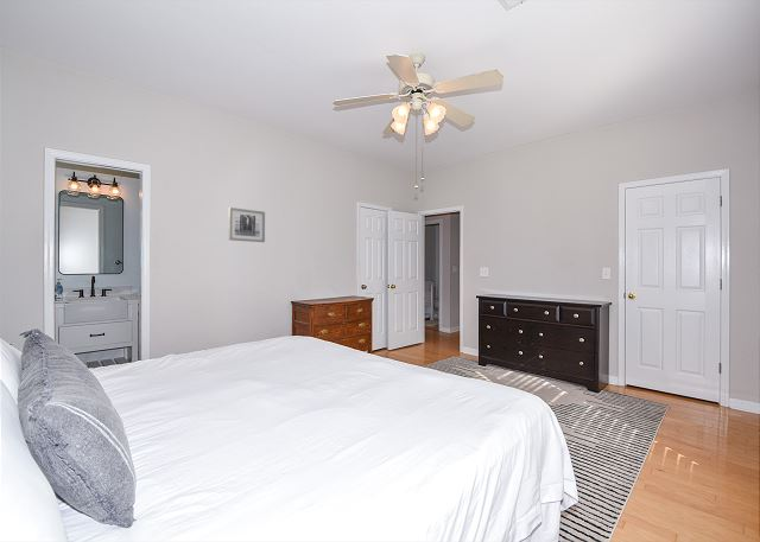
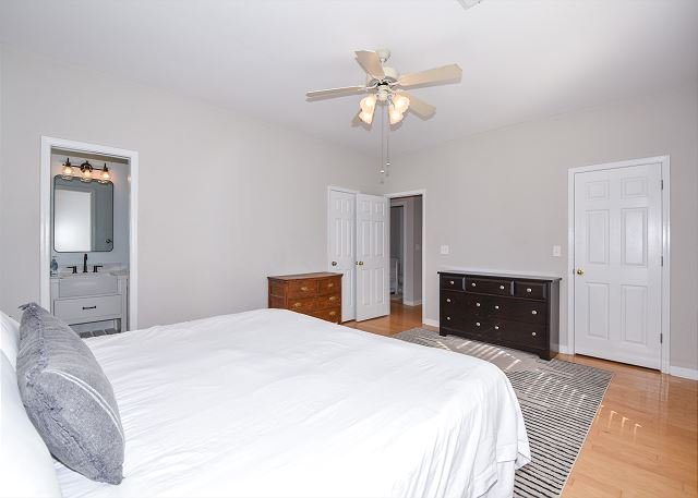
- wall art [228,206,266,243]
